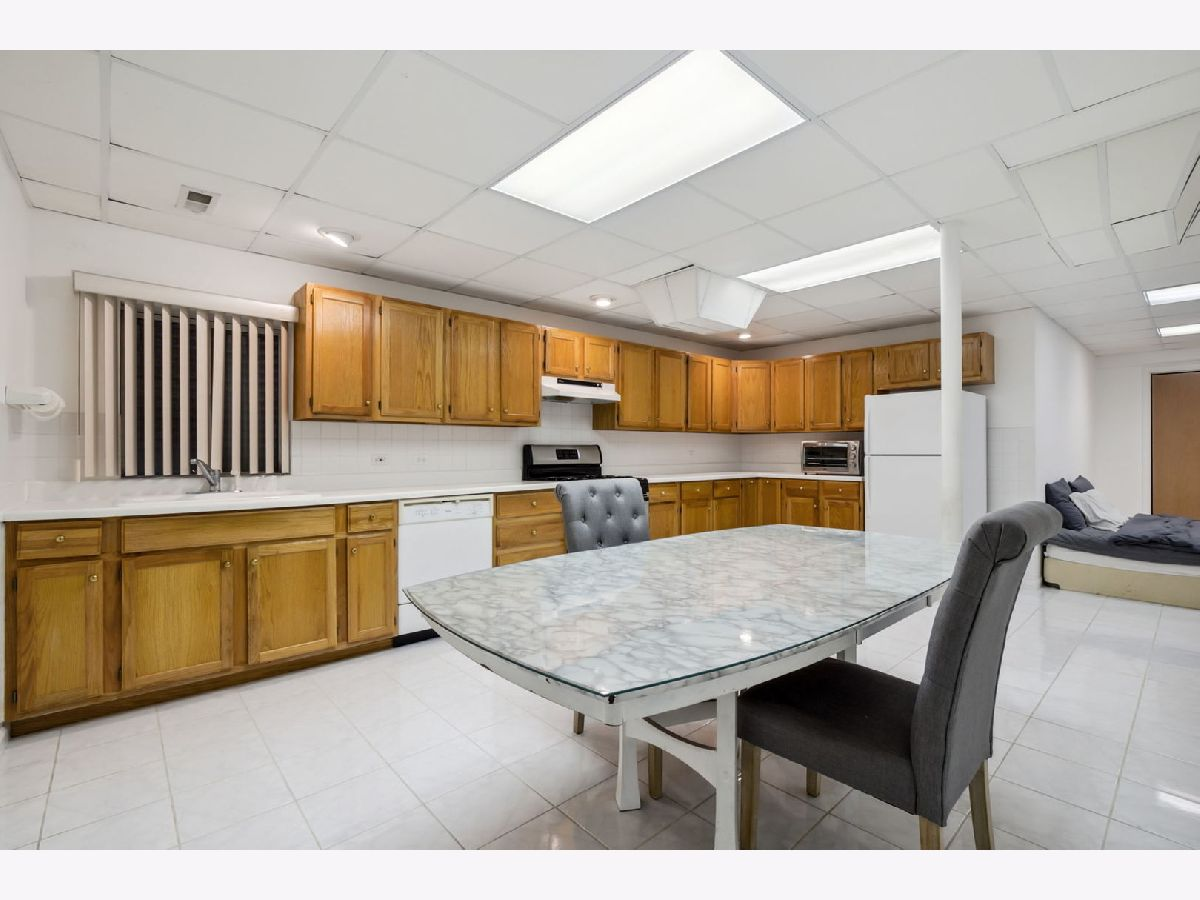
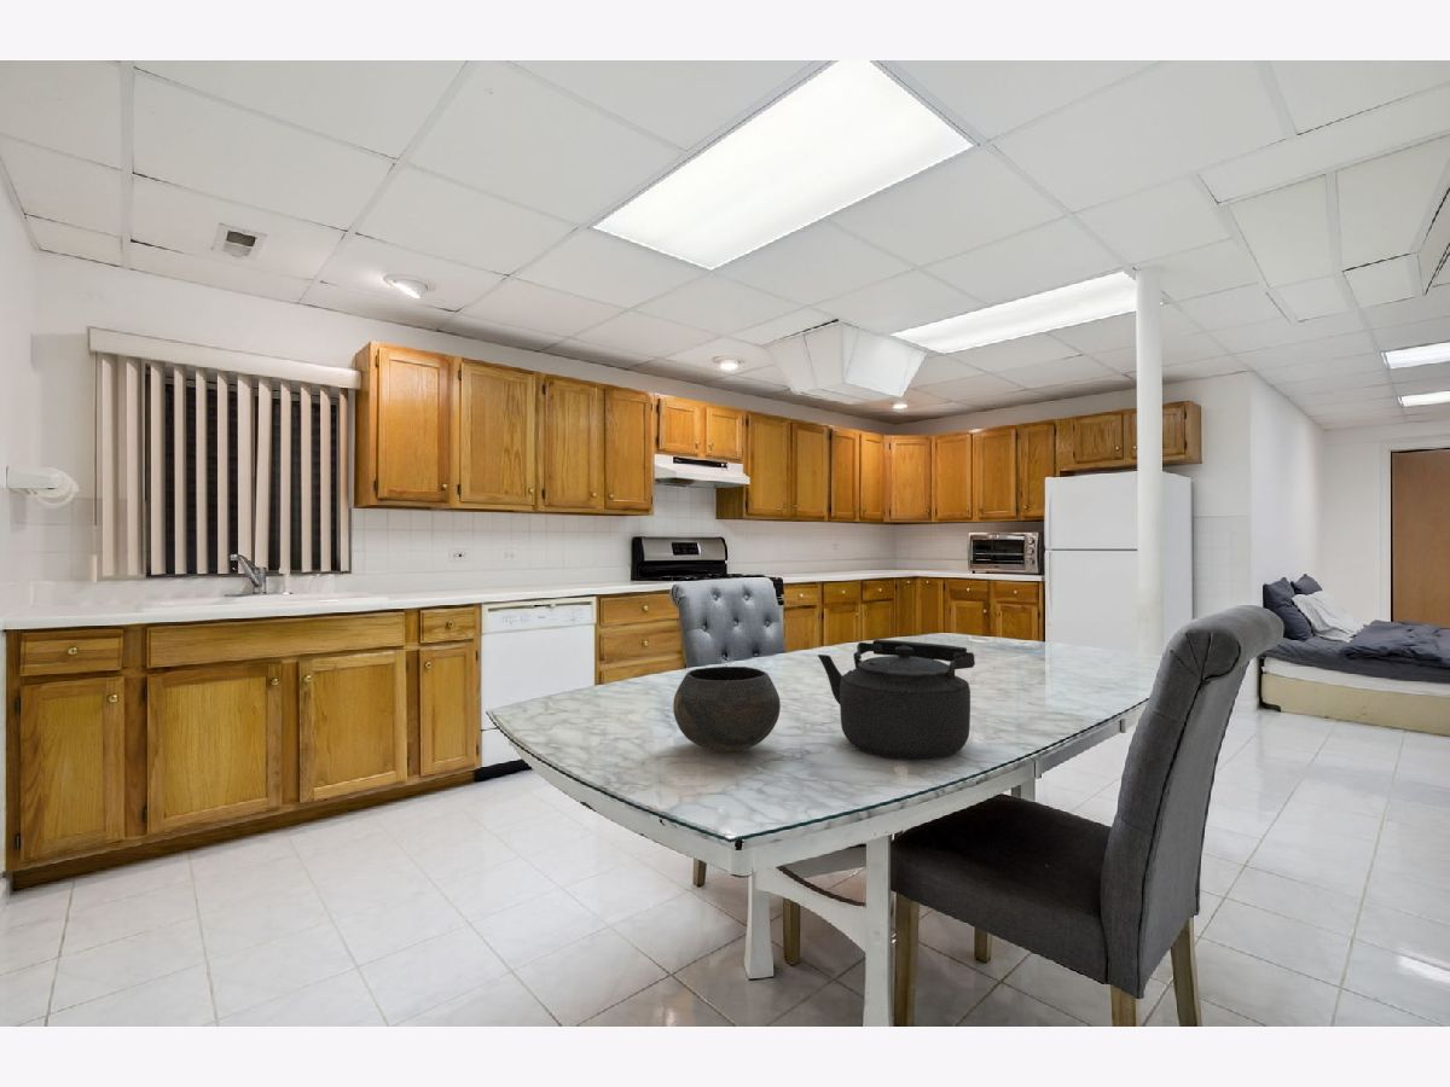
+ bowl [672,665,782,754]
+ kettle [817,639,976,761]
